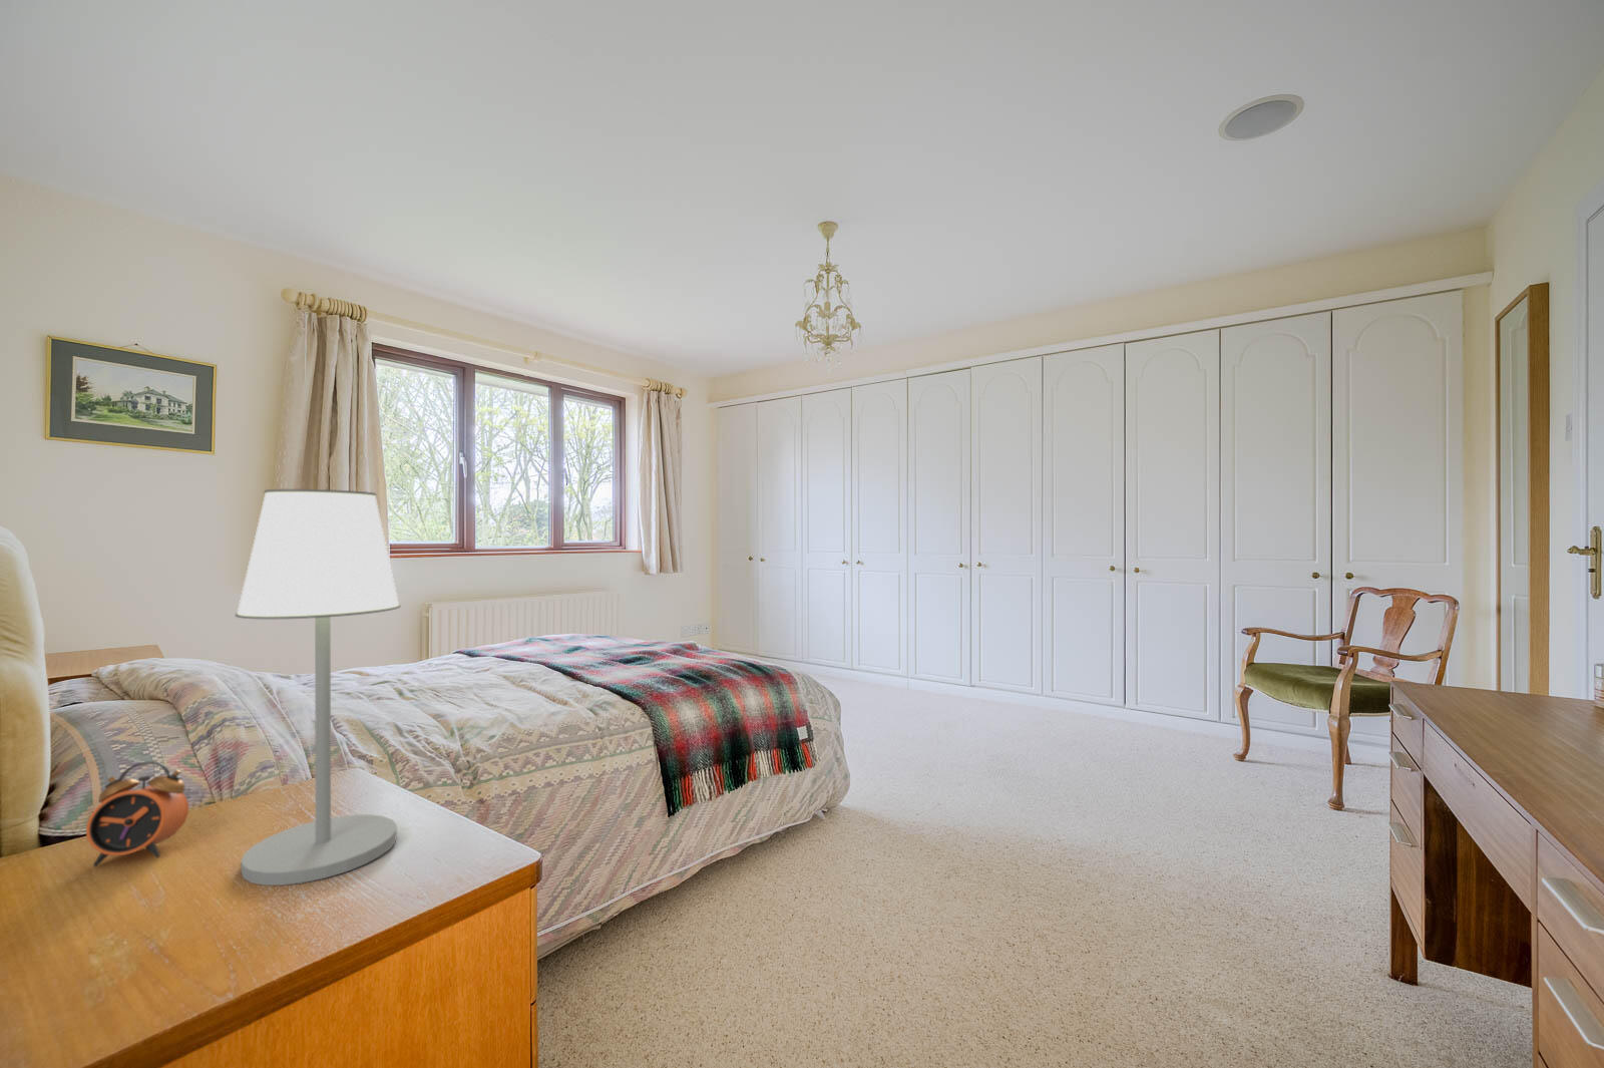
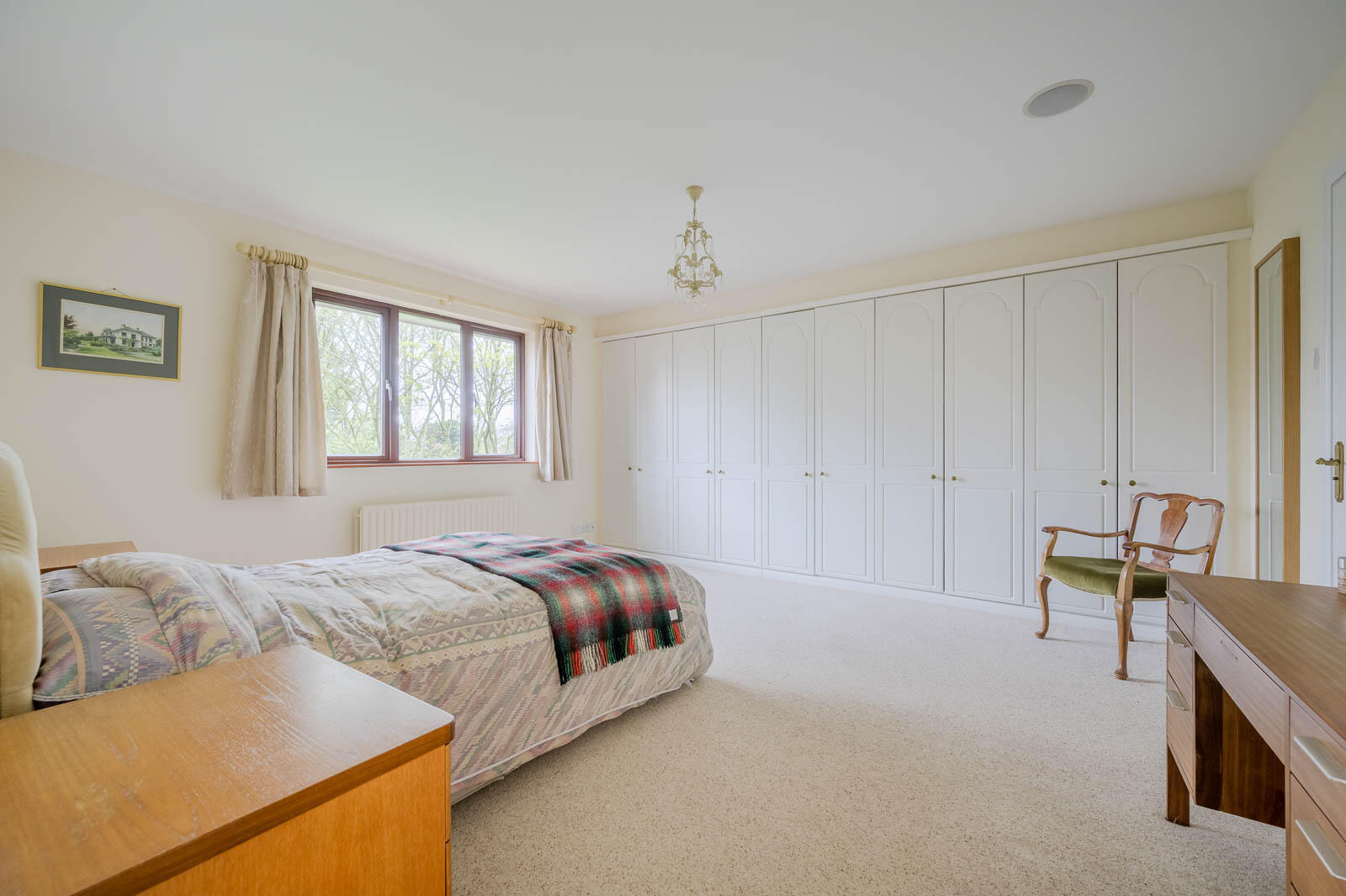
- table lamp [235,489,402,887]
- alarm clock [86,760,189,868]
